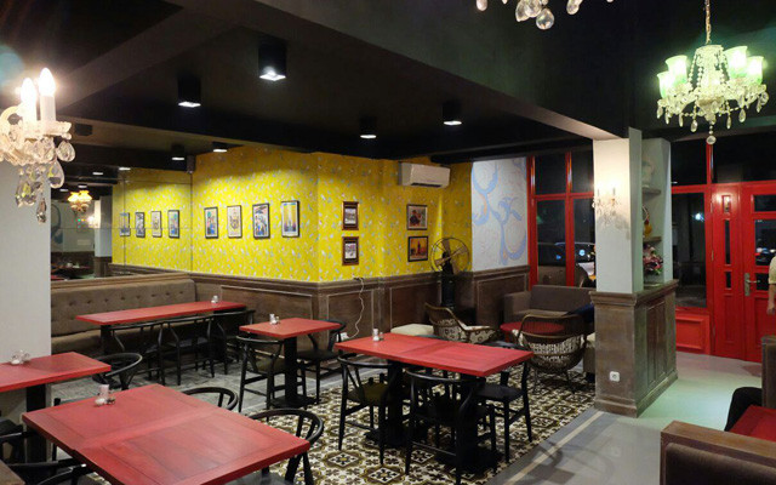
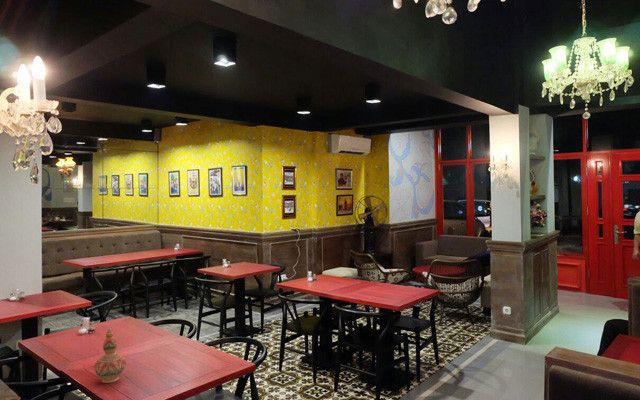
+ decorative vase [93,327,127,384]
